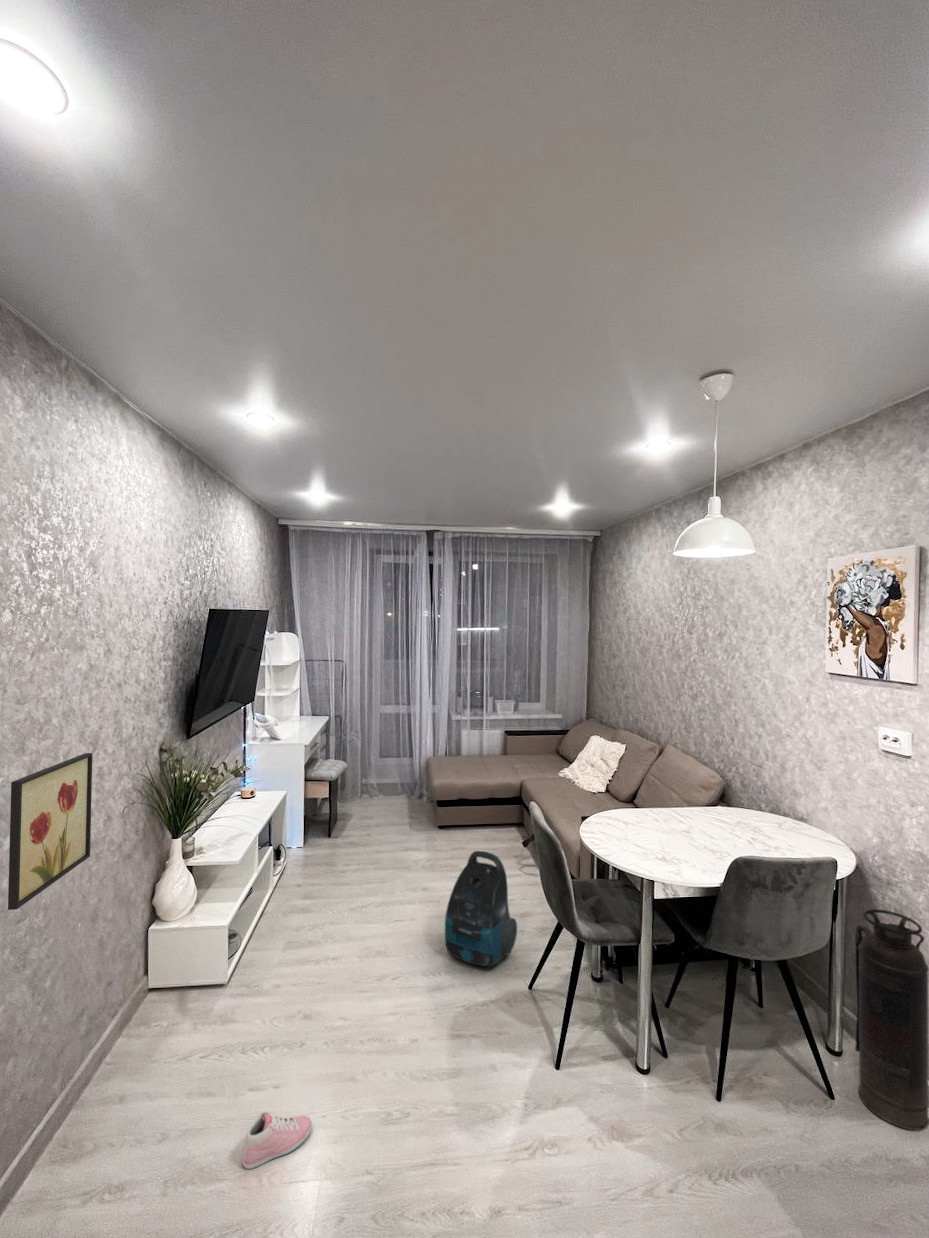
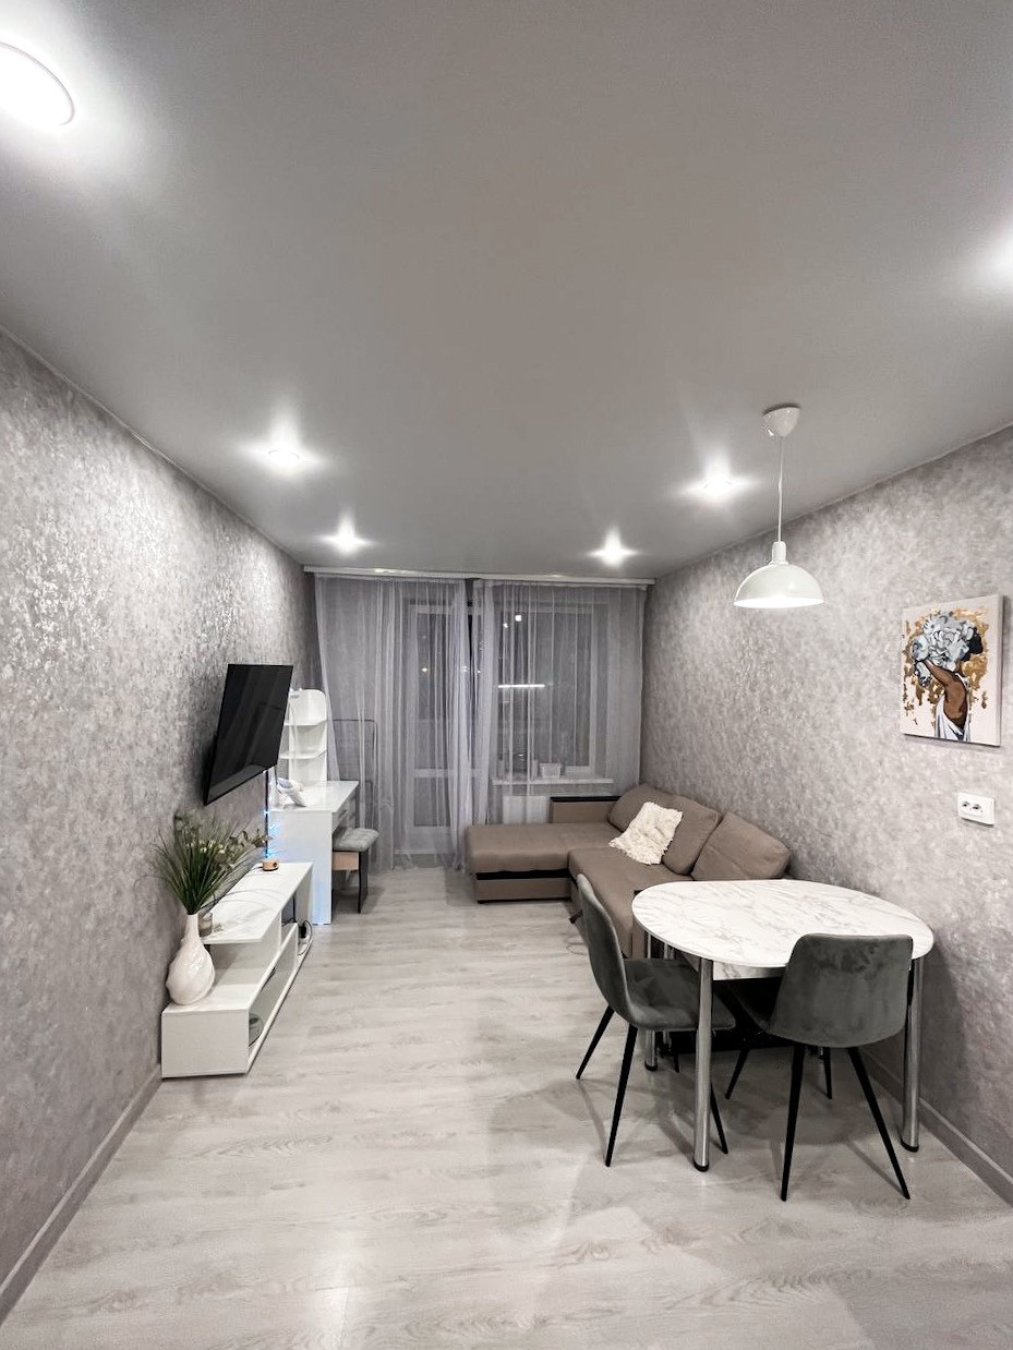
- wall art [7,752,93,911]
- sneaker [241,1110,313,1170]
- fire extinguisher [854,908,929,1131]
- vacuum cleaner [444,850,518,967]
